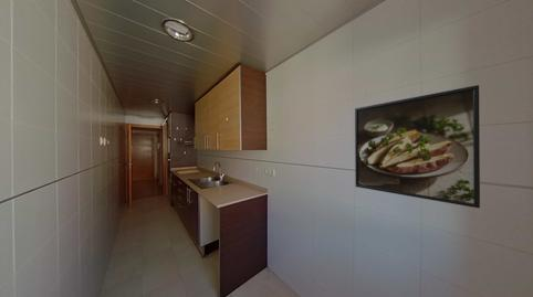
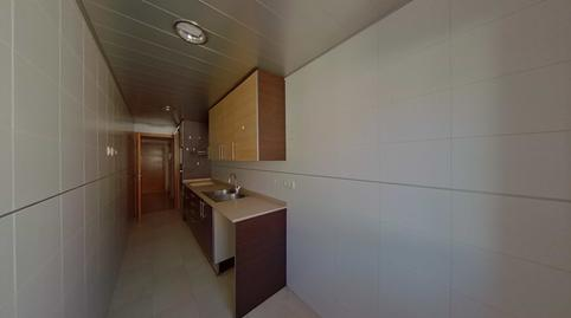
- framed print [354,84,481,210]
